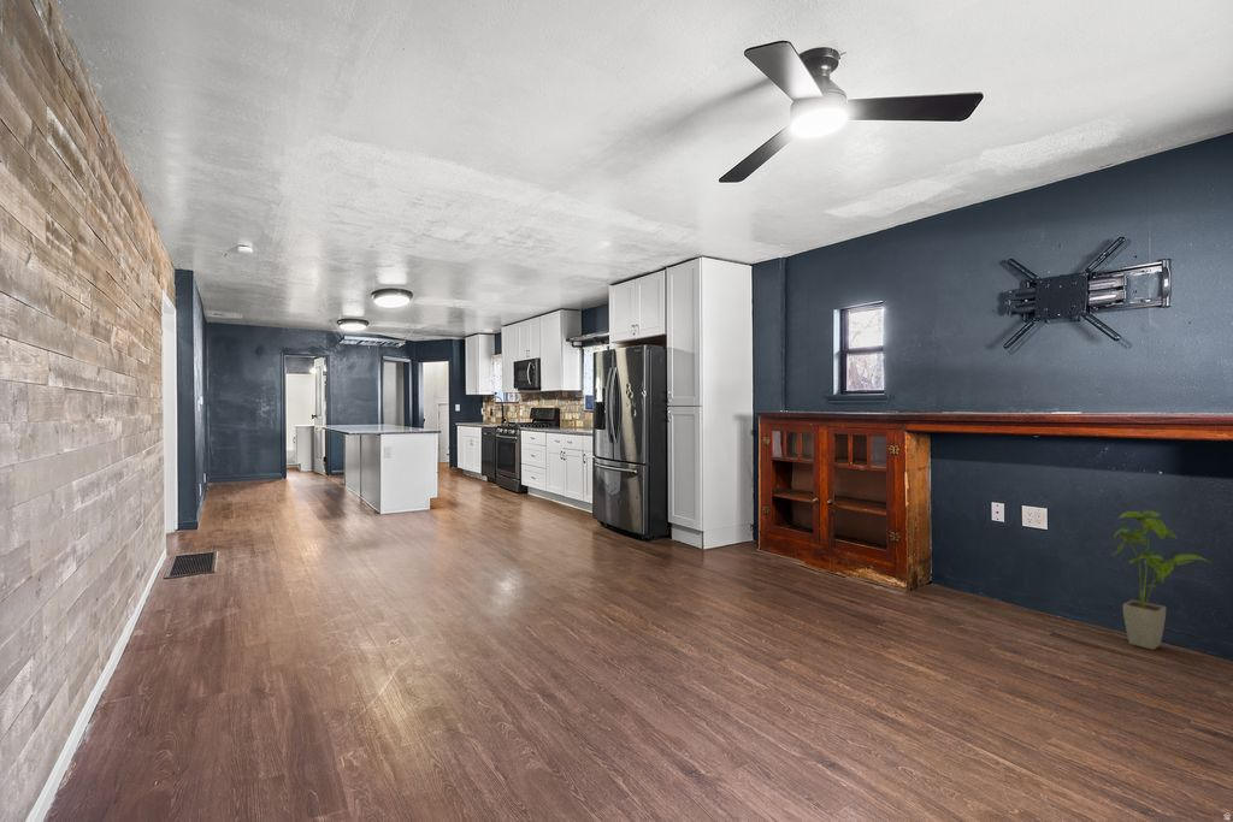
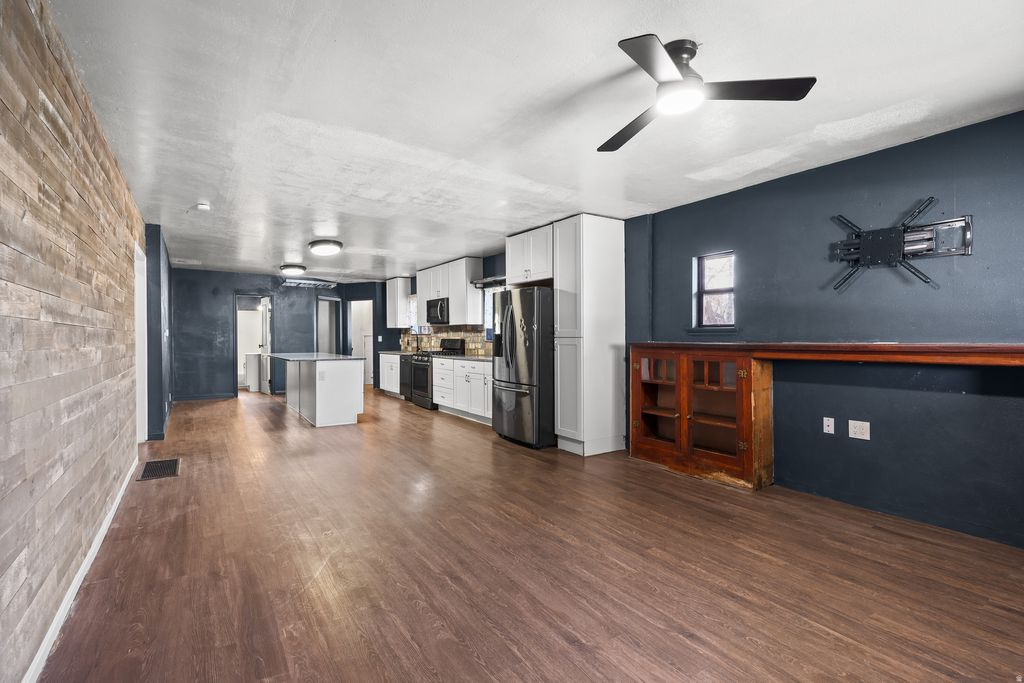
- house plant [1113,509,1213,651]
